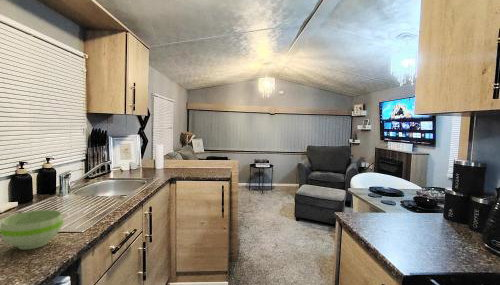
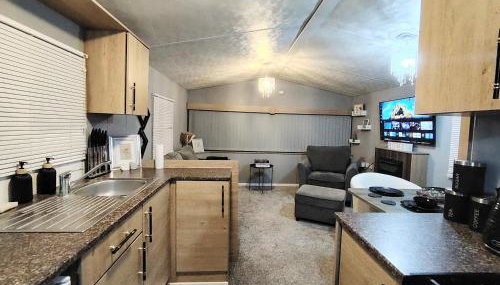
- bowl [0,209,64,251]
